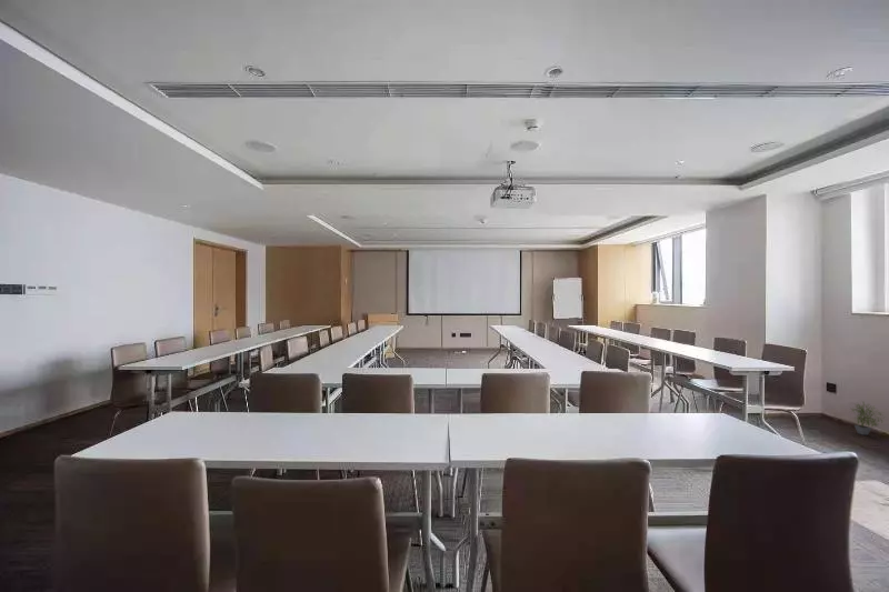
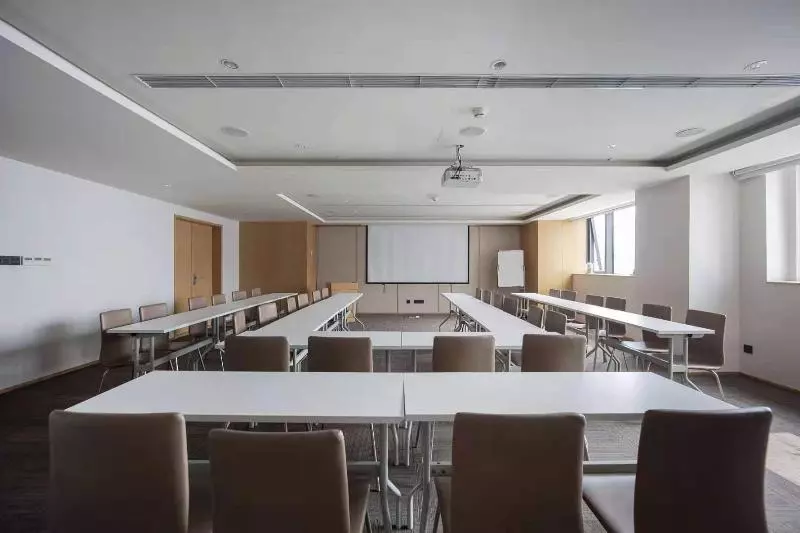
- potted plant [850,400,888,435]
